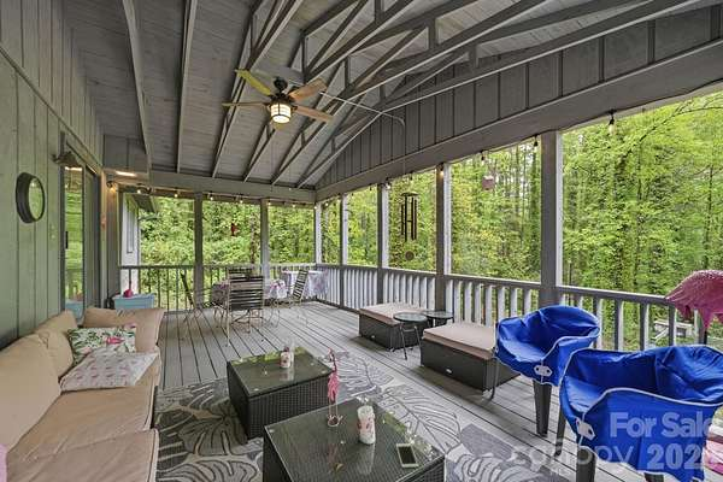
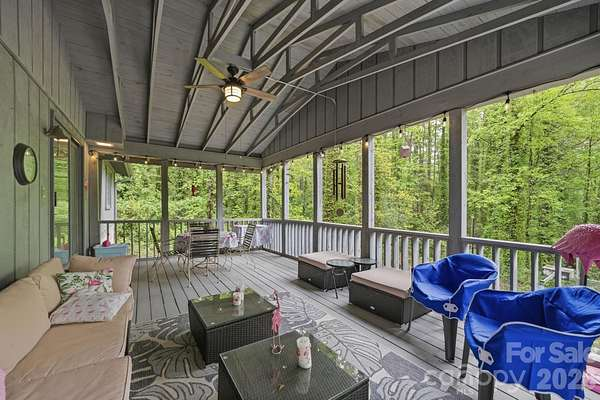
- cell phone [395,442,419,469]
